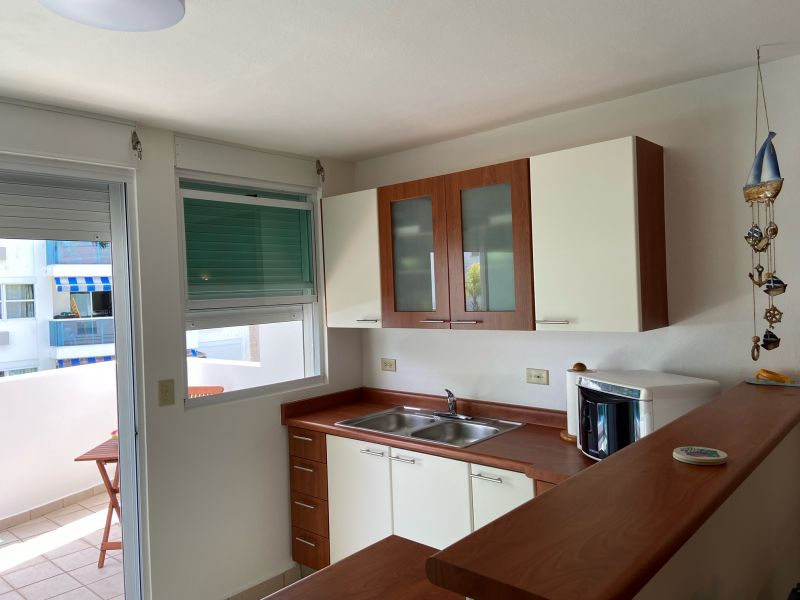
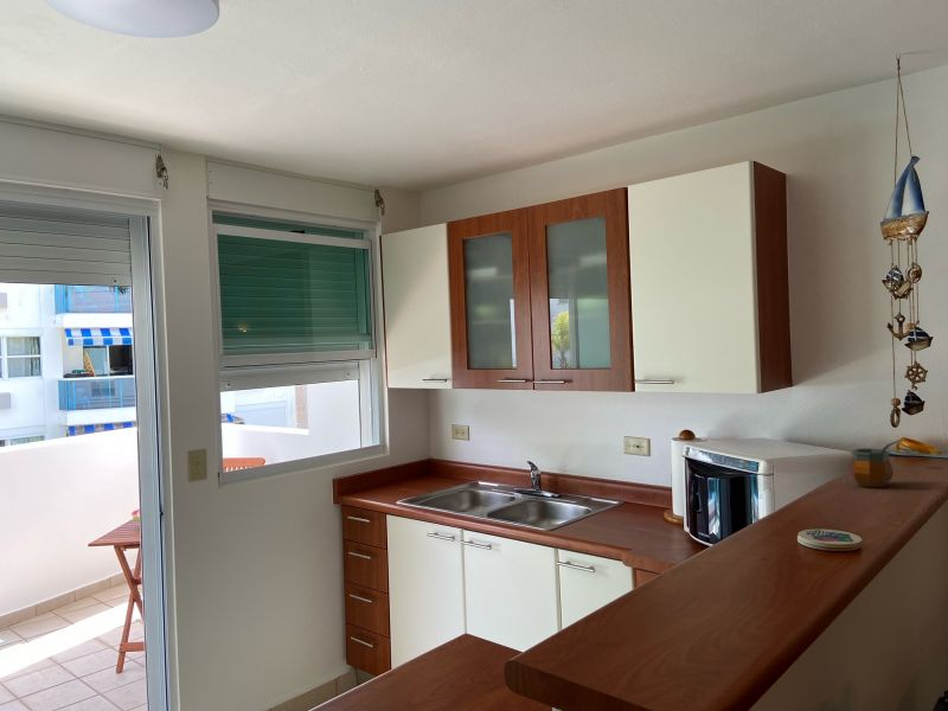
+ gourd [848,437,908,488]
